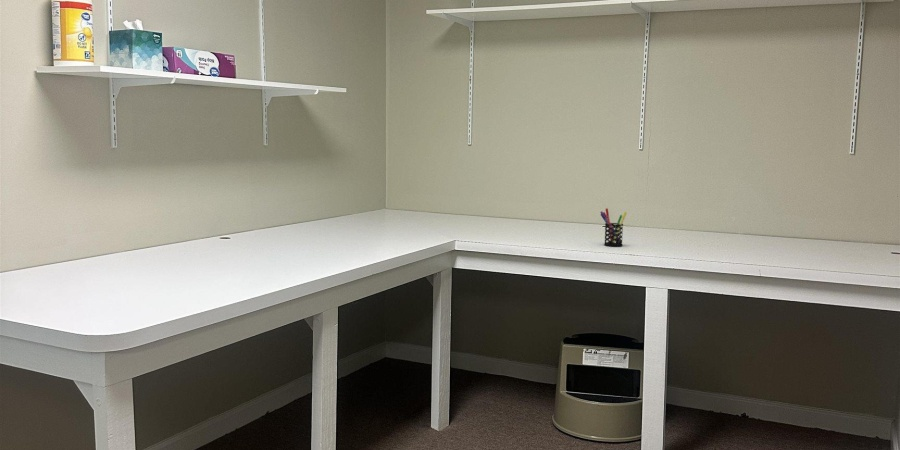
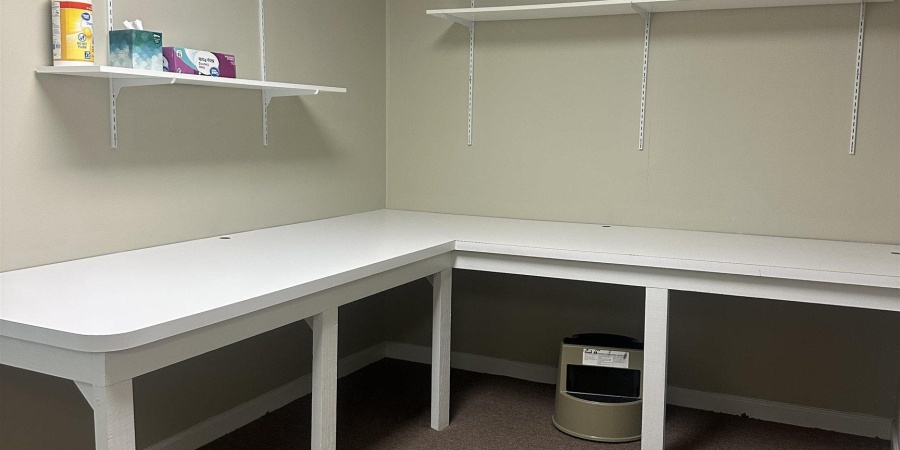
- pen holder [600,207,627,247]
